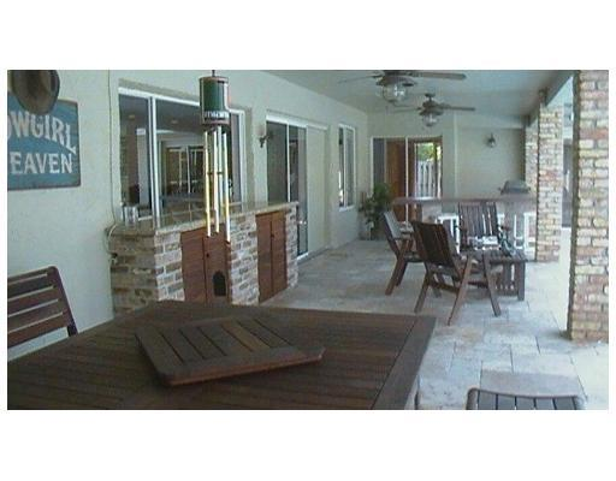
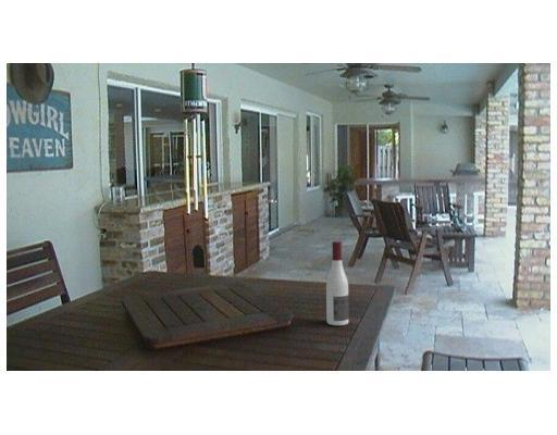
+ alcohol [325,240,349,326]
